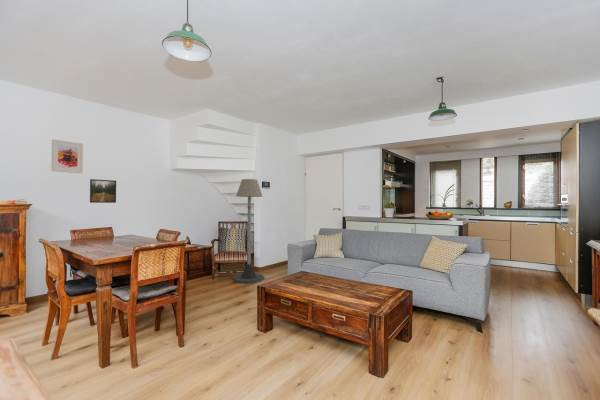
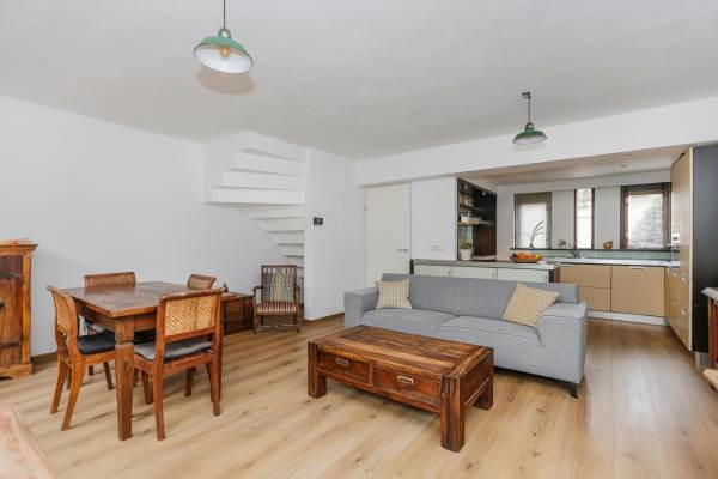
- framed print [89,178,117,204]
- floor lamp [233,178,265,284]
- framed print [50,139,84,174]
